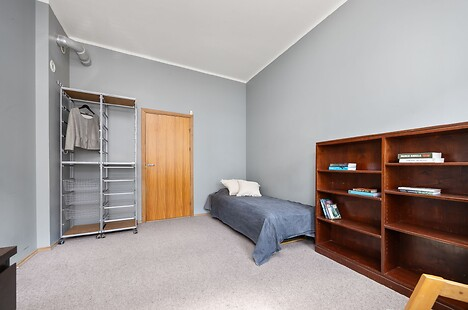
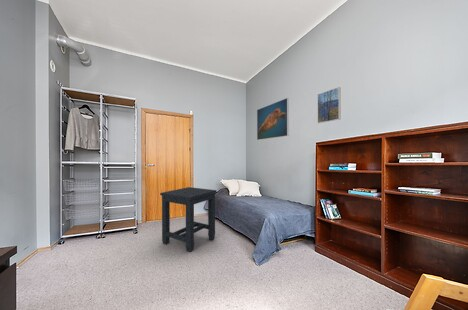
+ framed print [256,97,290,141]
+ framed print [317,86,342,124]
+ side table [159,186,217,253]
